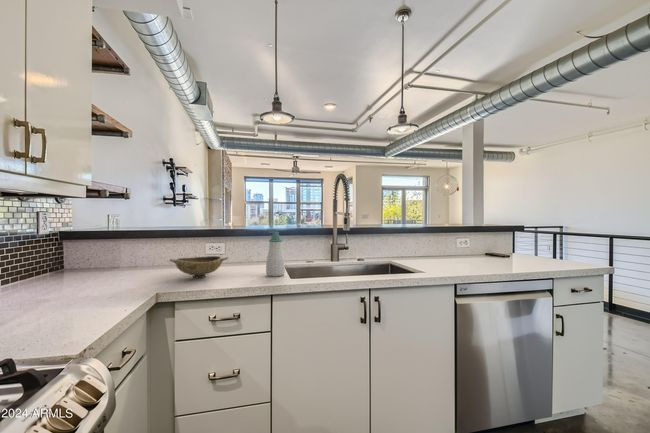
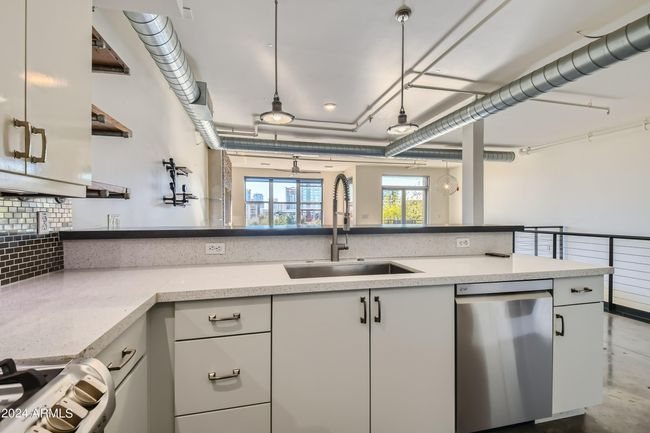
- bowl [169,255,229,279]
- soap bottle [265,231,286,277]
